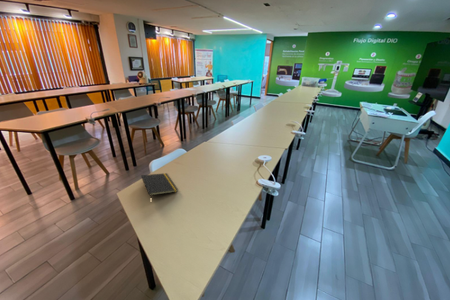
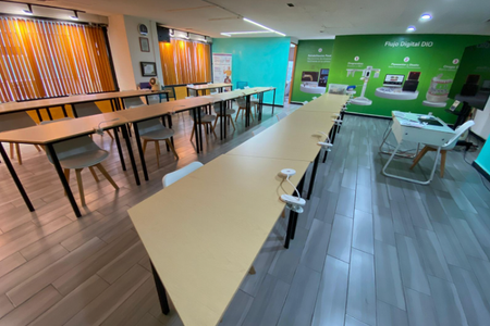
- notepad [140,172,179,197]
